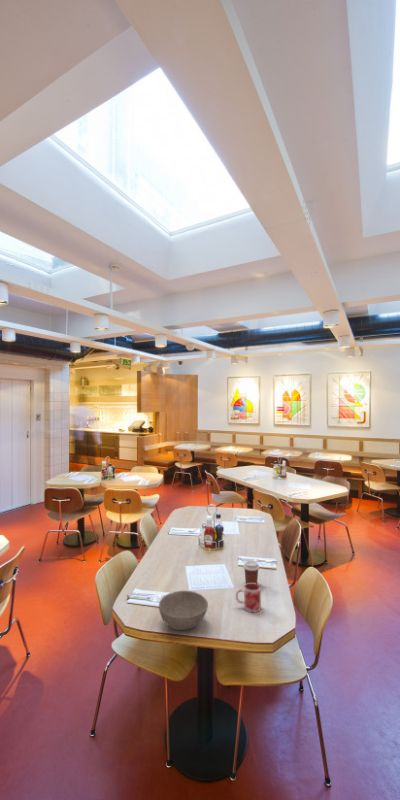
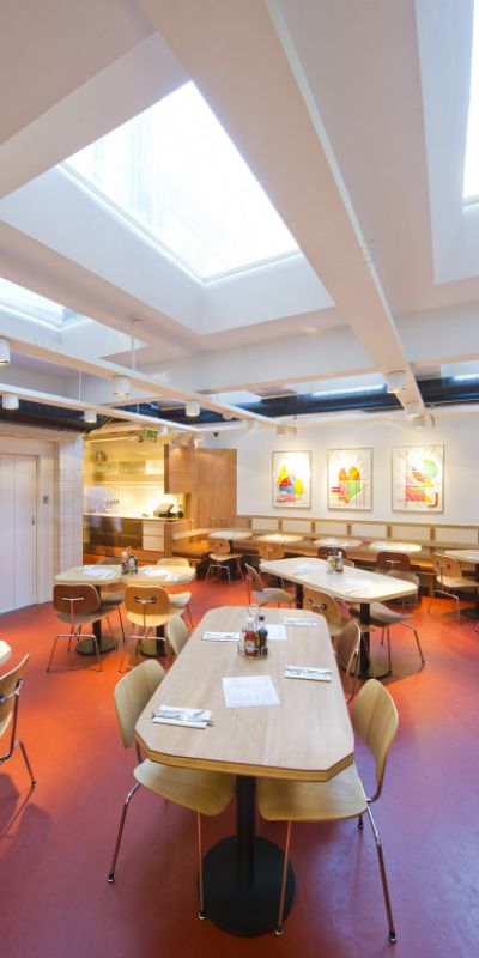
- coffee cup [242,559,261,584]
- bowl [158,590,209,631]
- mug [235,583,262,613]
